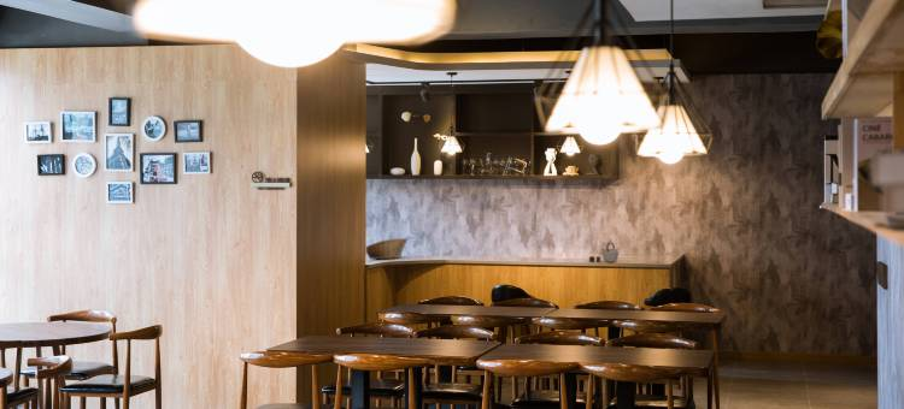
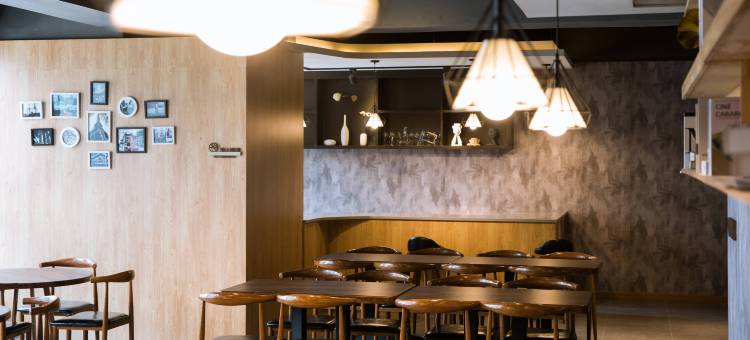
- kettle [588,242,620,263]
- fruit basket [365,237,409,260]
